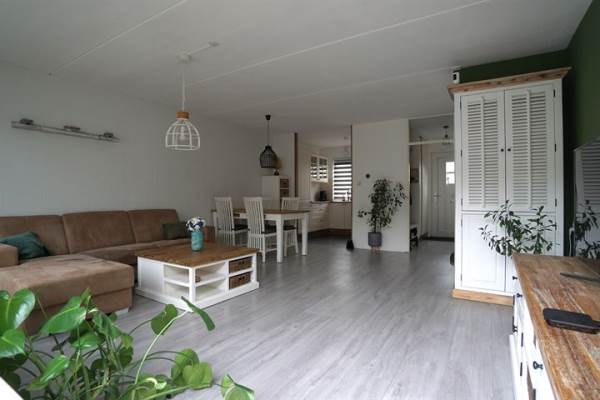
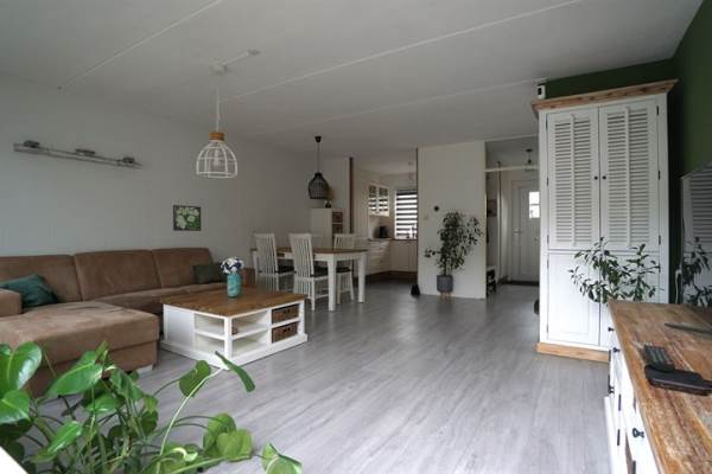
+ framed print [172,204,202,232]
+ remote control [642,344,676,373]
